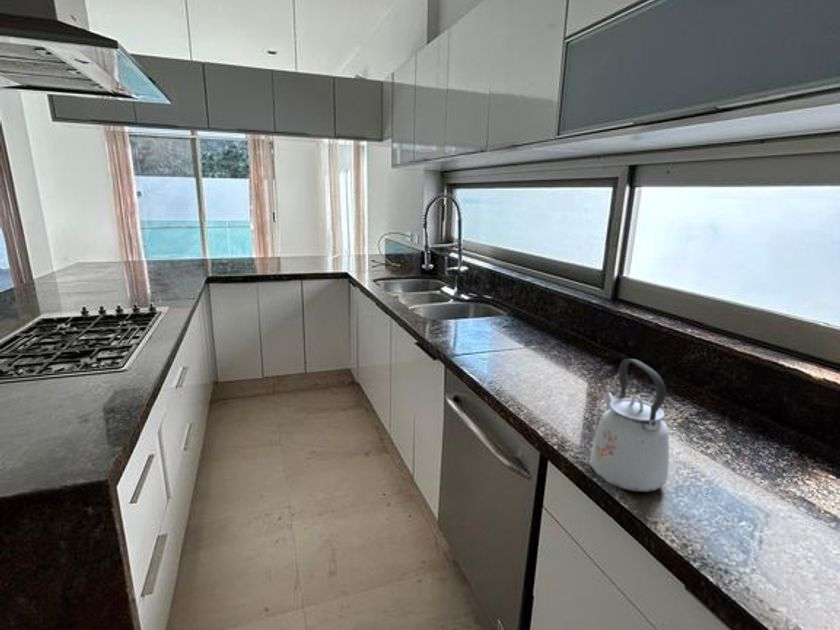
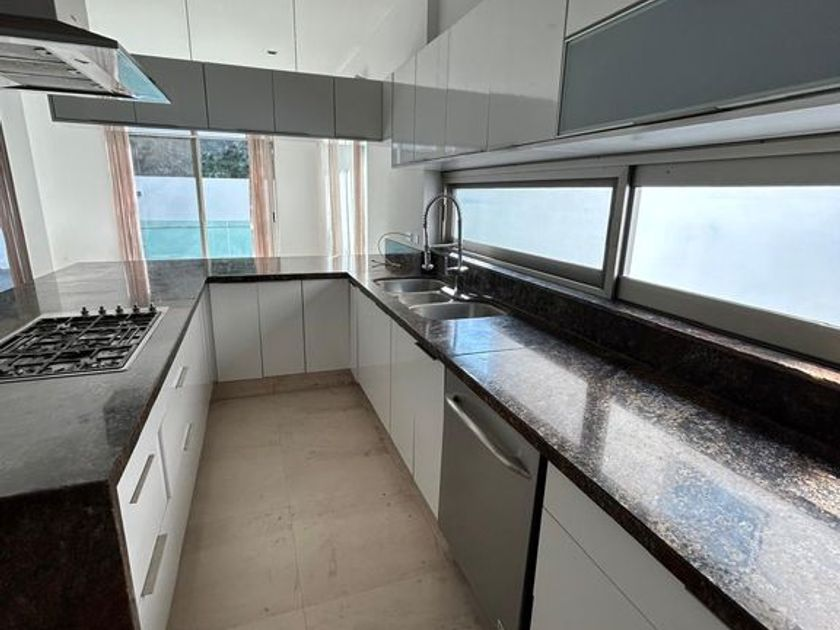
- kettle [589,358,670,493]
